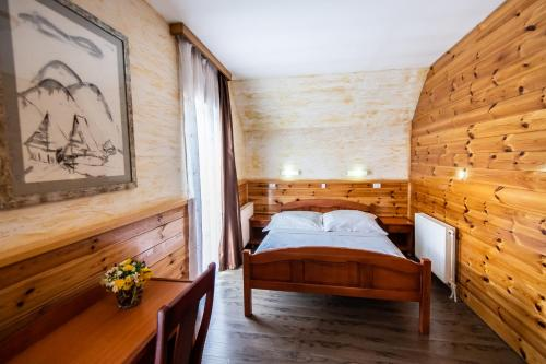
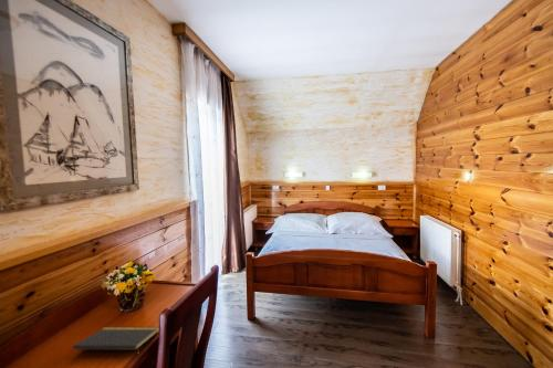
+ notepad [72,326,160,359]
